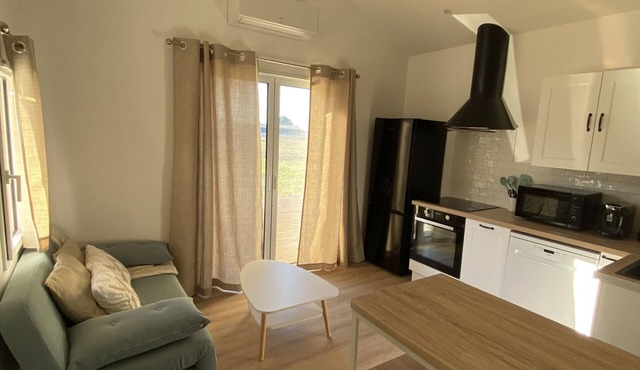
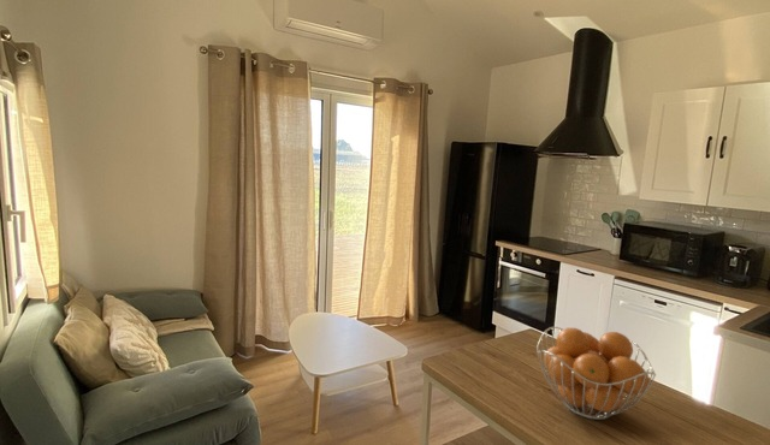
+ fruit basket [535,326,657,421]
